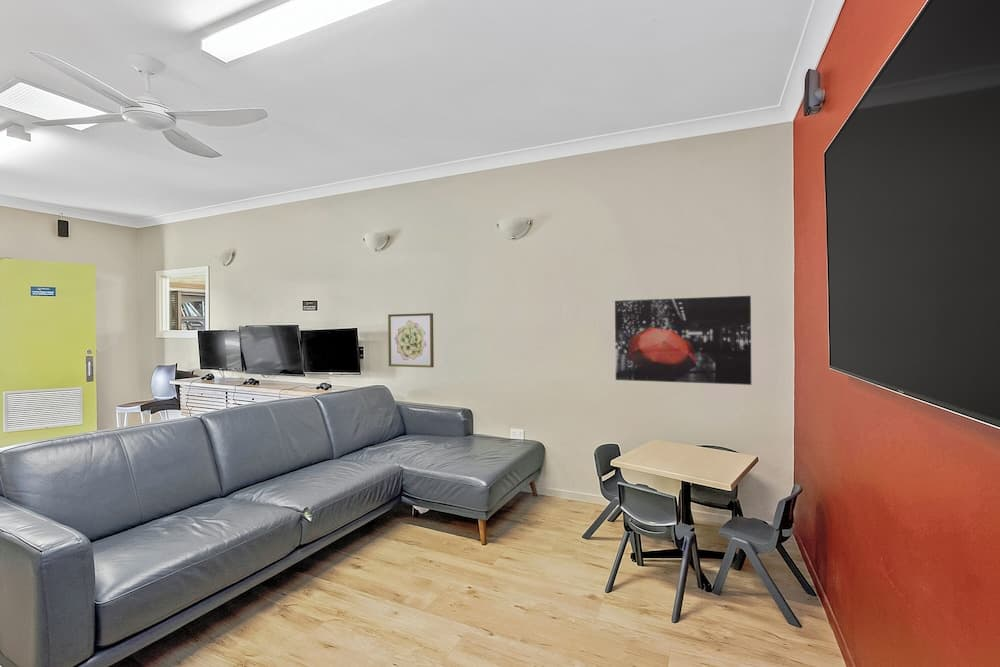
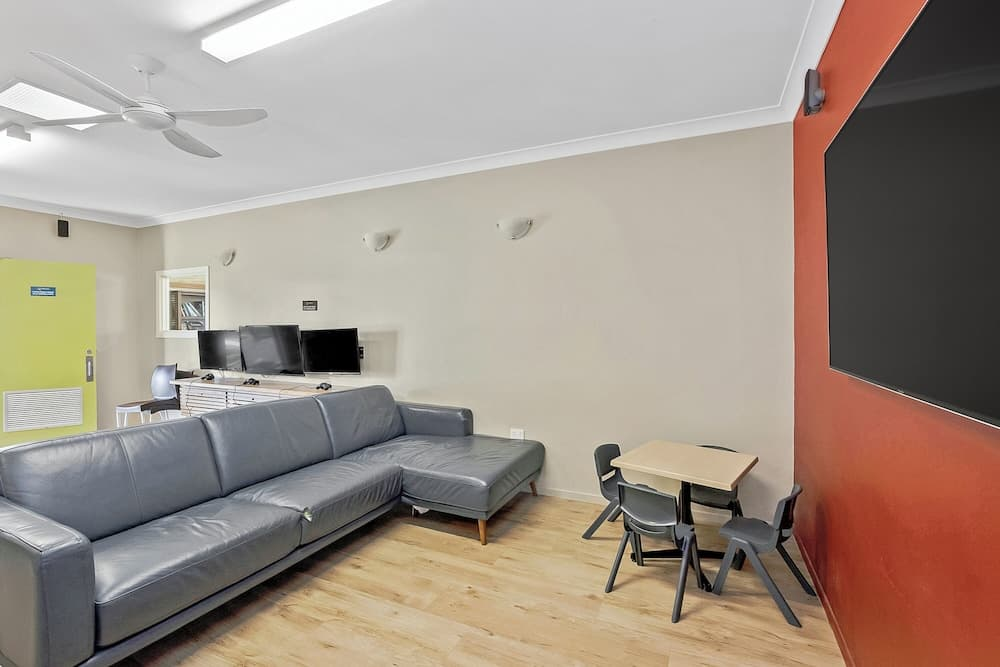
- wall art [614,295,752,386]
- wall art [387,312,435,368]
